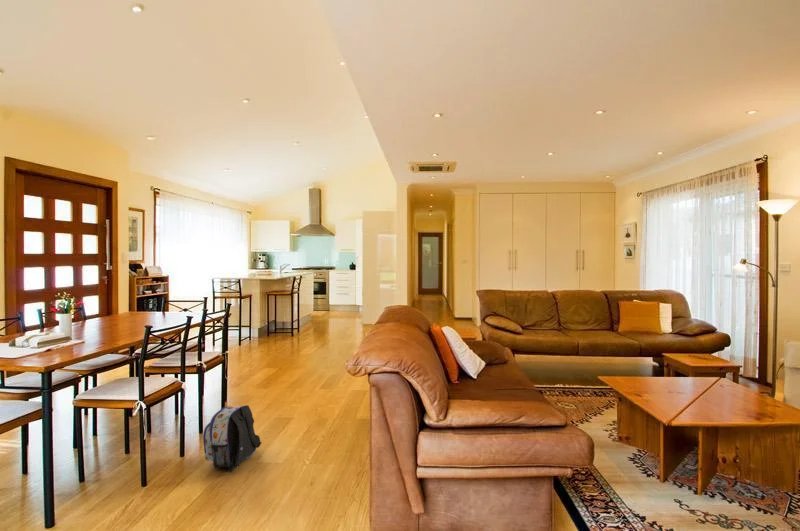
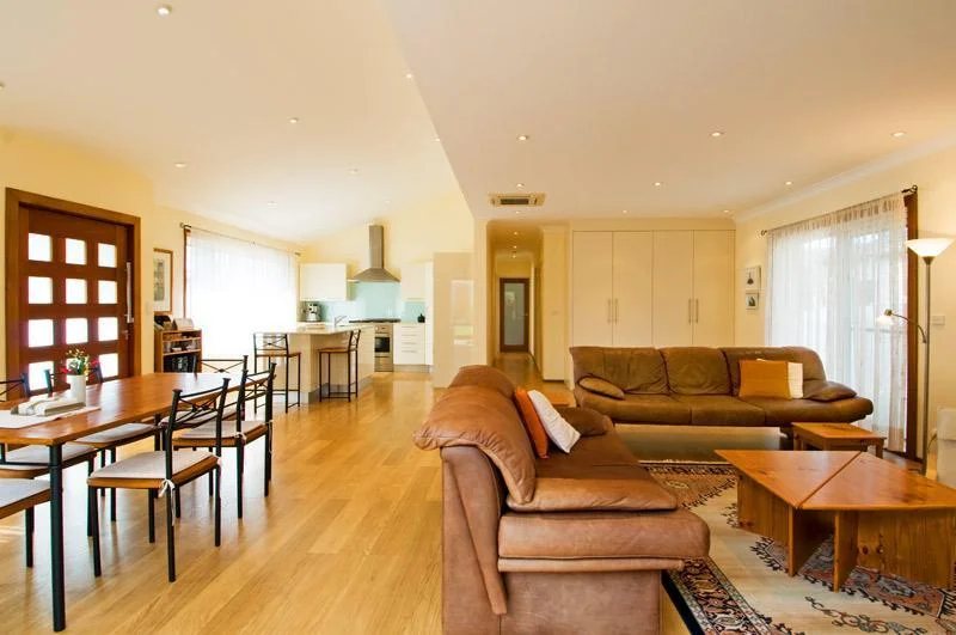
- backpack [202,404,263,473]
